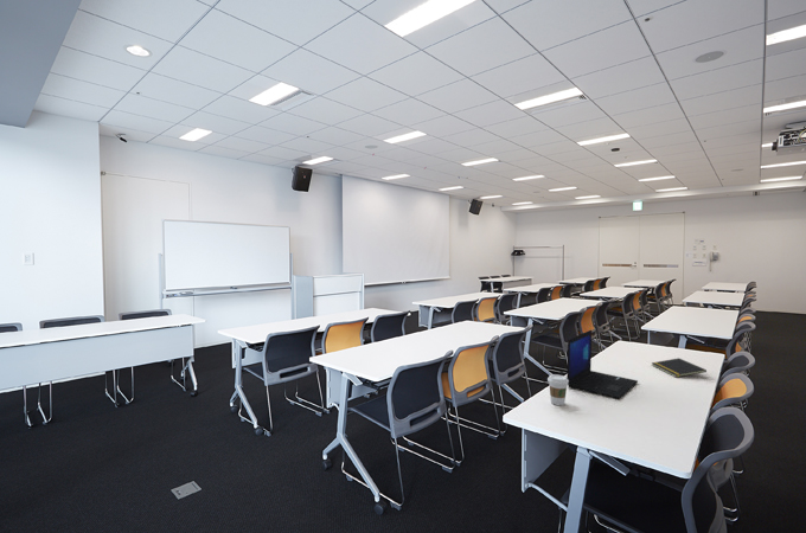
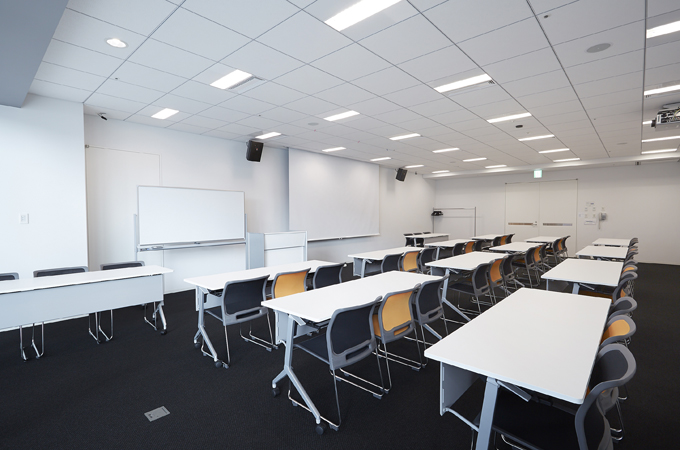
- coffee cup [546,373,569,406]
- notepad [651,357,708,378]
- laptop [565,329,639,400]
